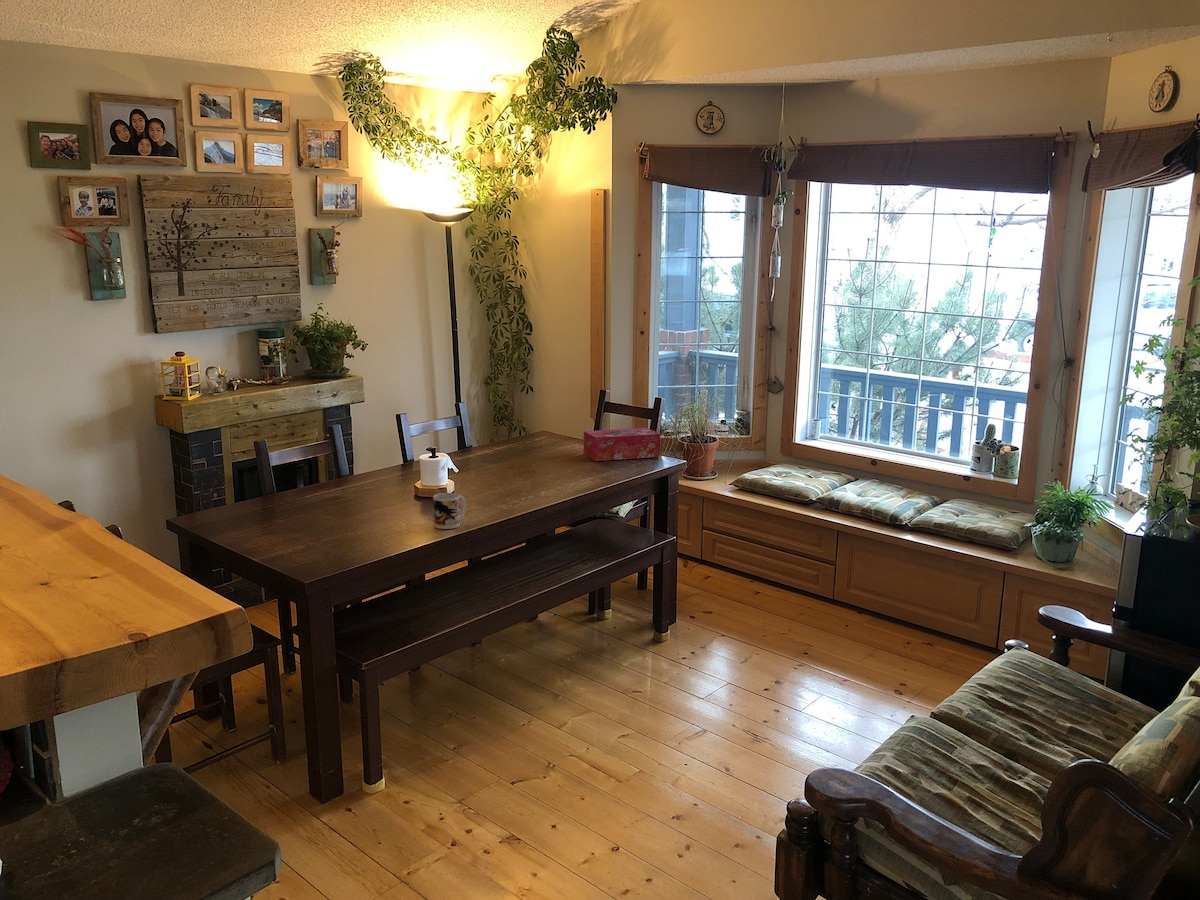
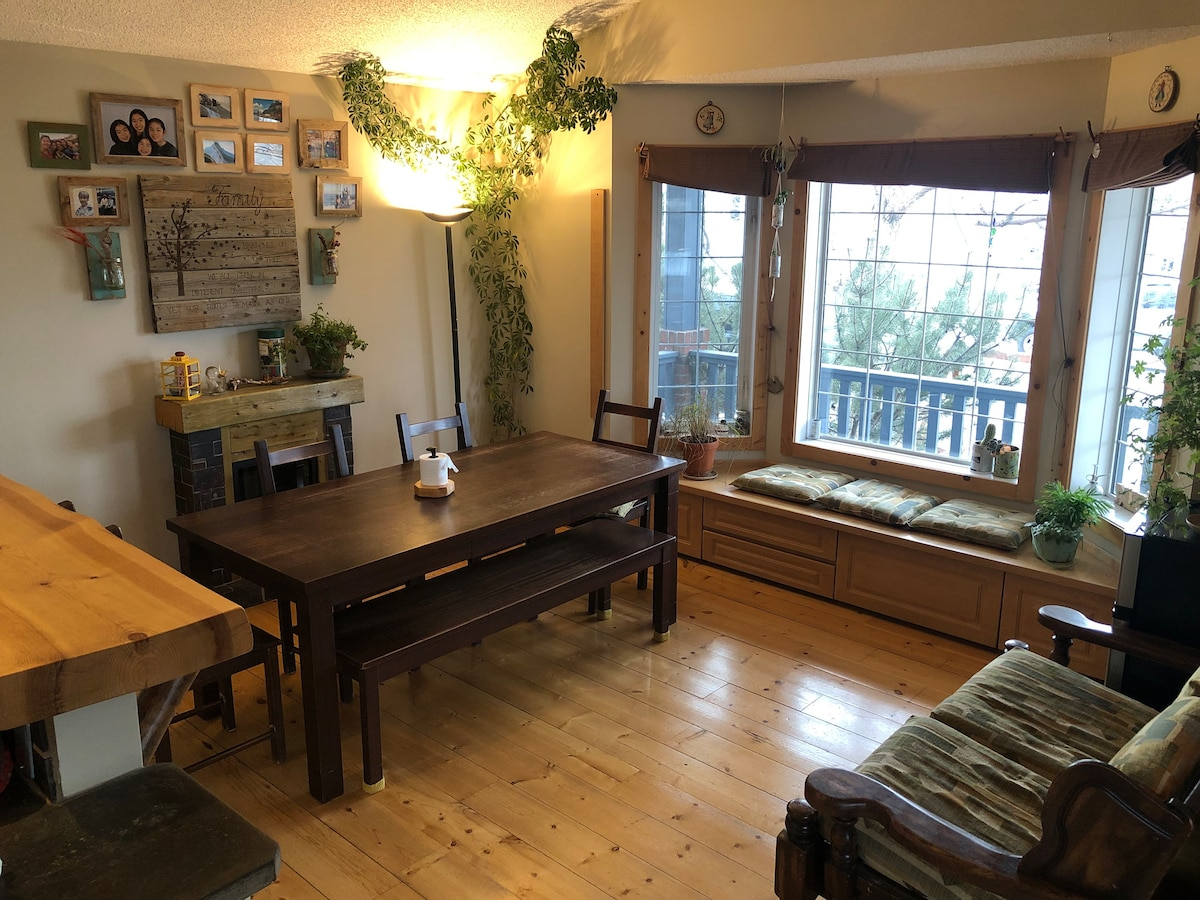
- mug [432,492,467,530]
- tissue box [583,427,661,462]
